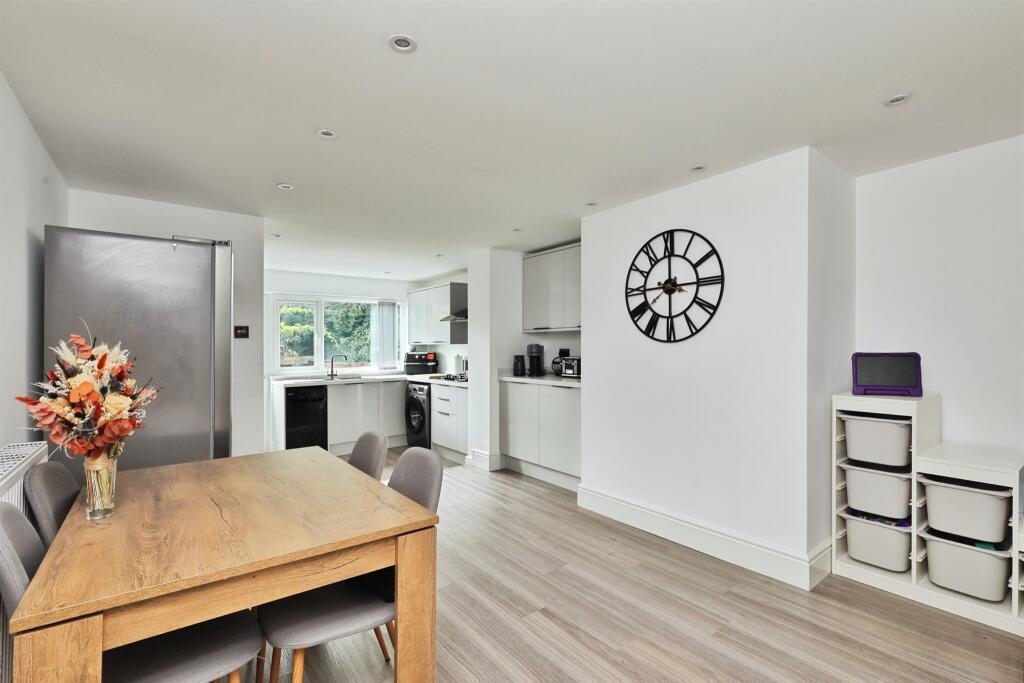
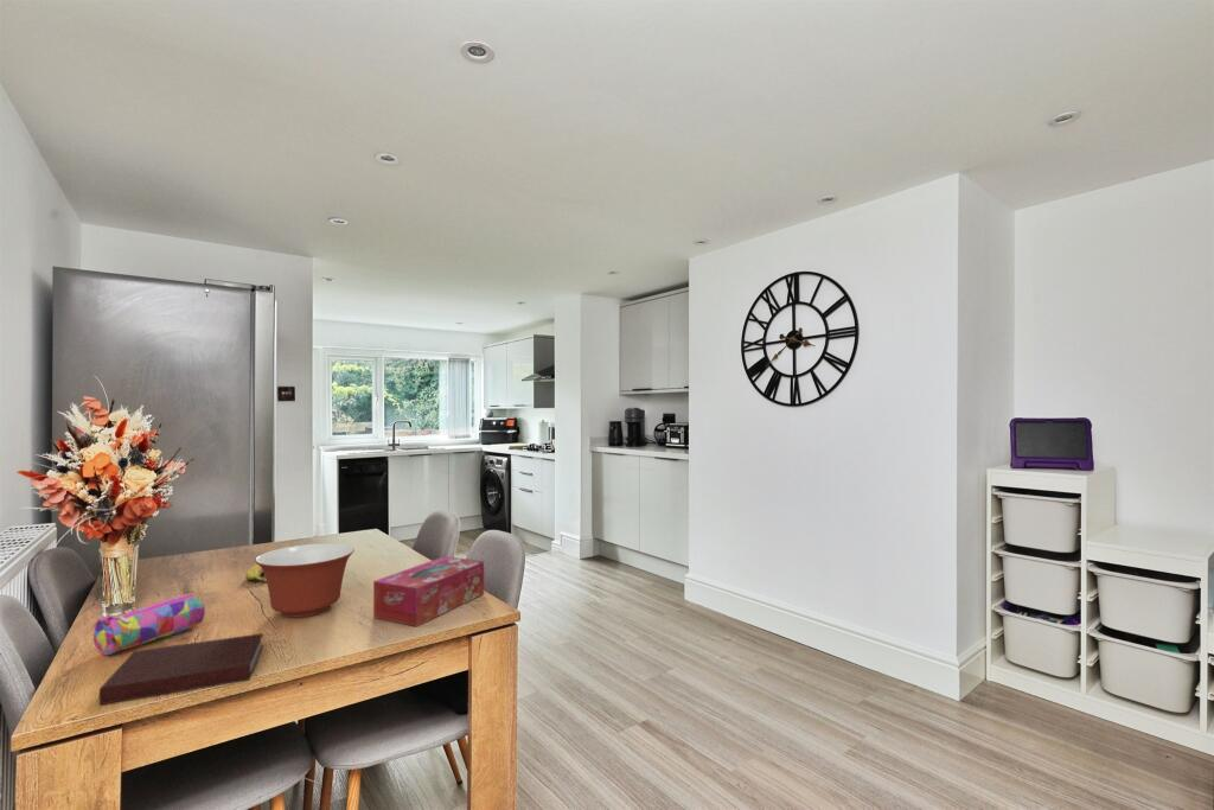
+ pencil case [92,593,206,657]
+ banana [244,563,267,585]
+ notebook [98,632,264,706]
+ mixing bowl [254,542,356,619]
+ tissue box [372,555,485,627]
